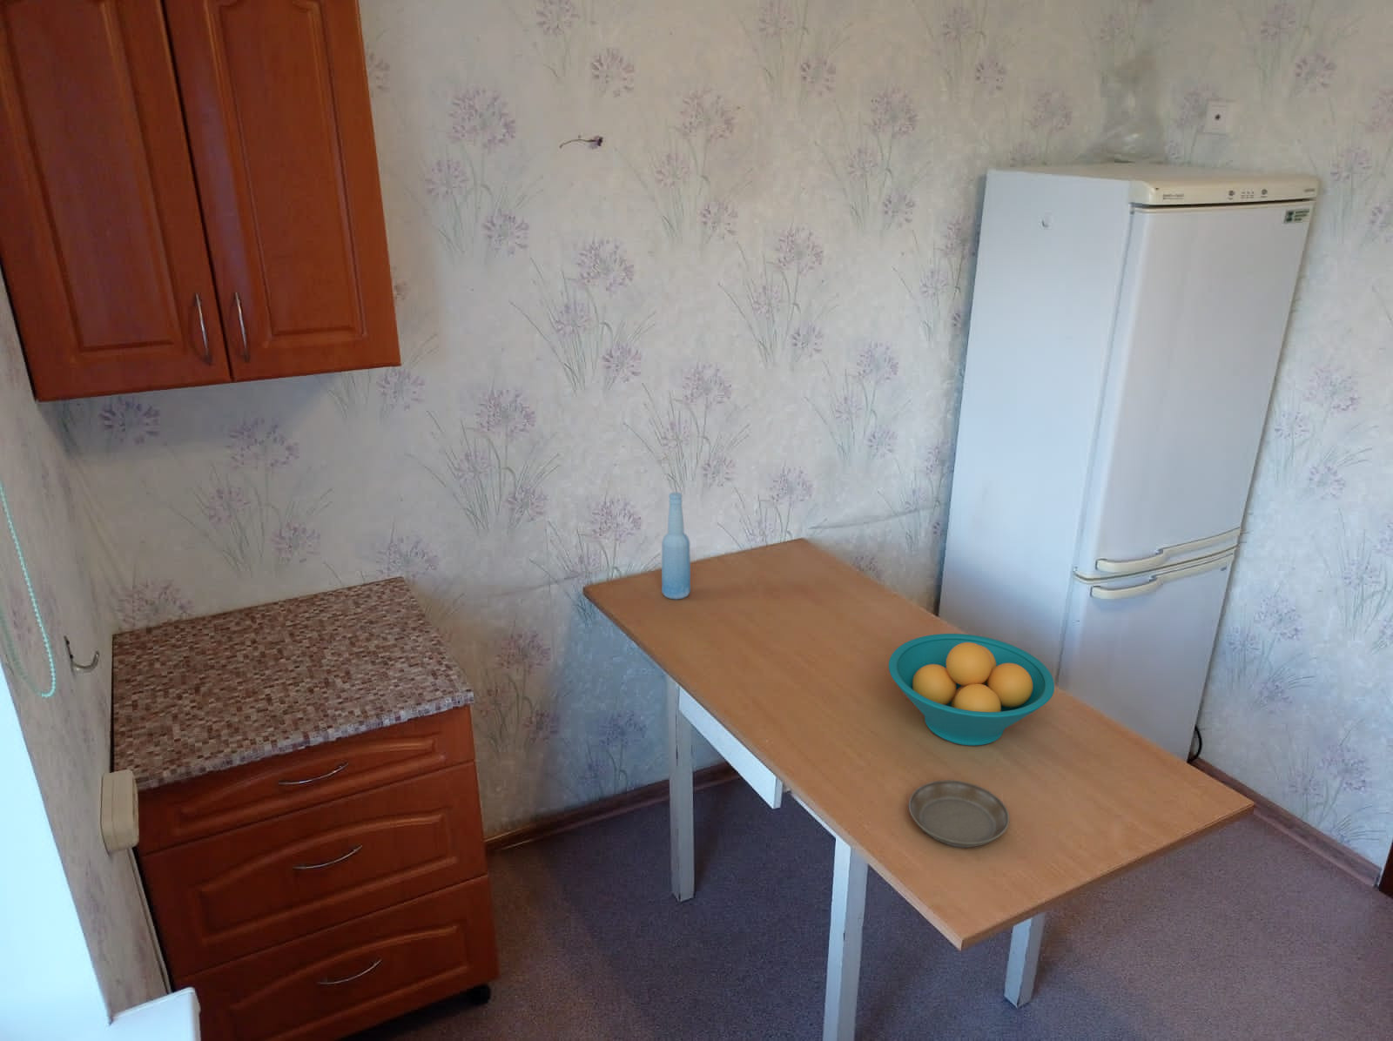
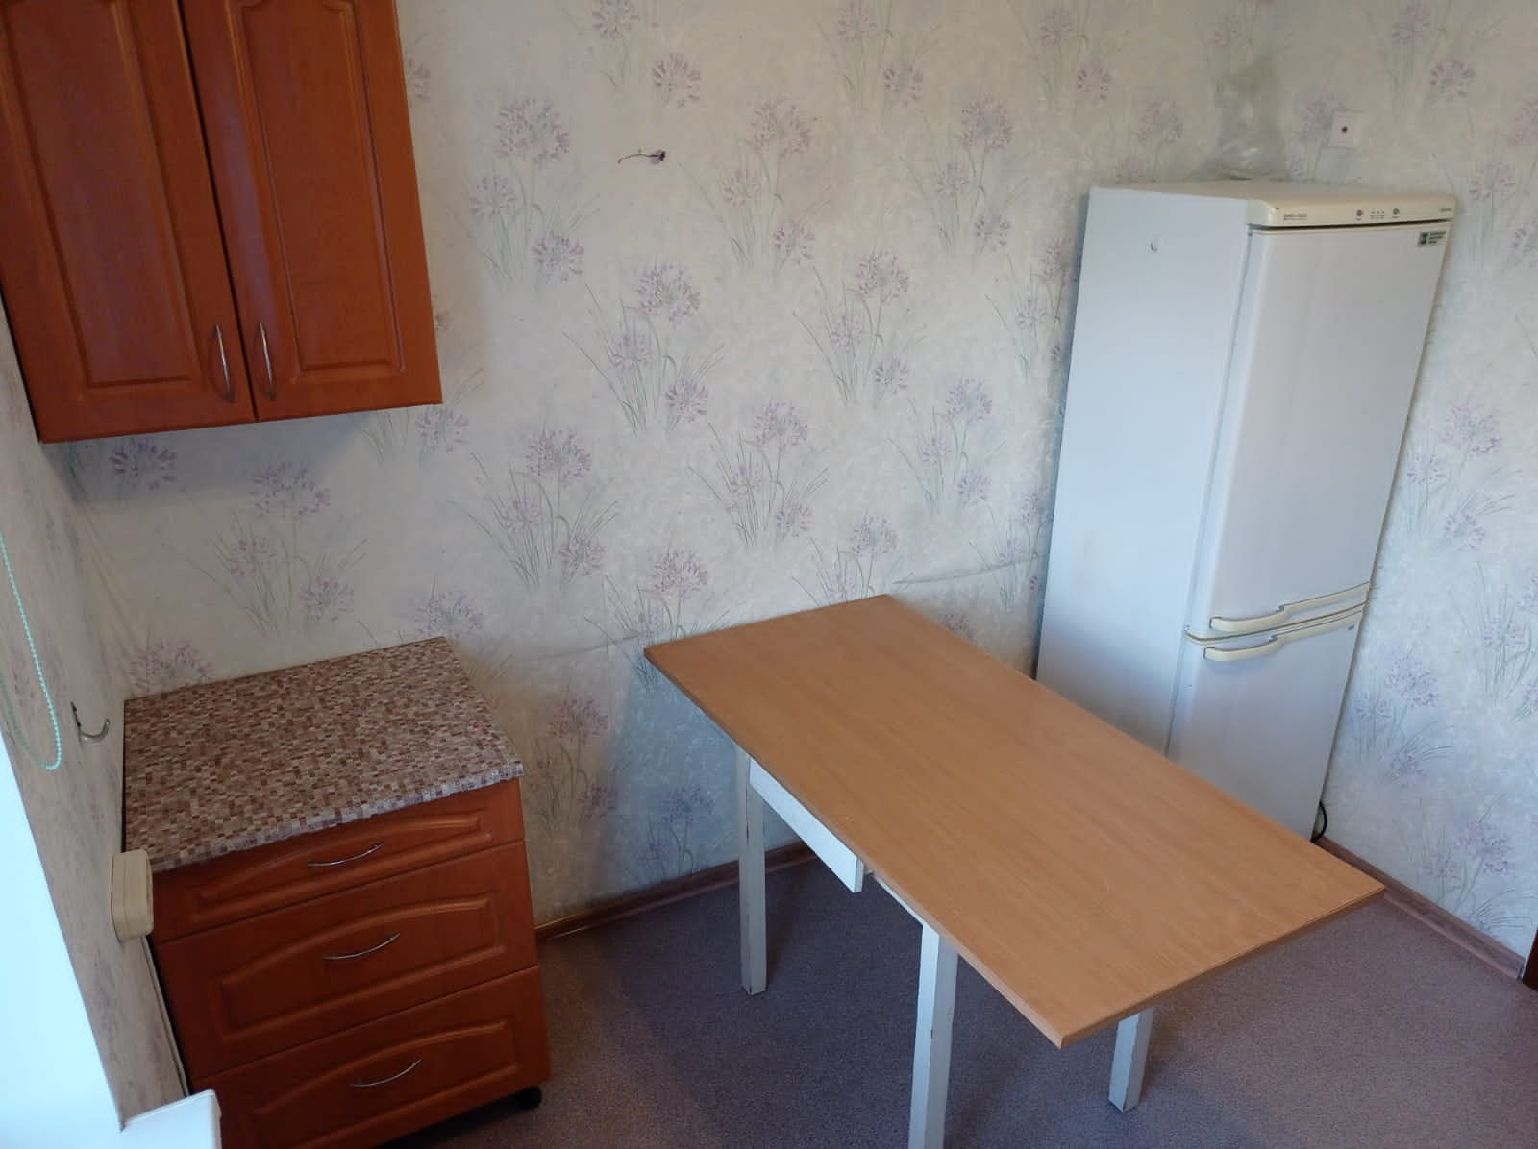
- fruit bowl [888,633,1055,747]
- bottle [660,492,691,600]
- saucer [908,779,1010,847]
